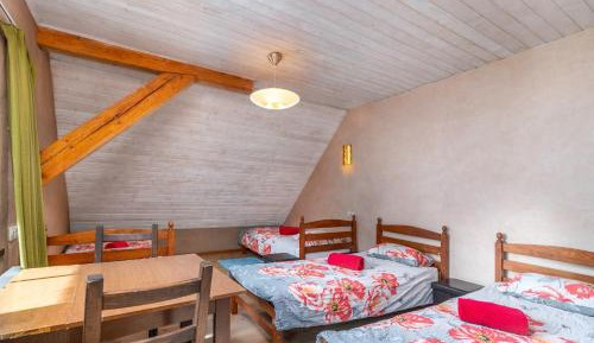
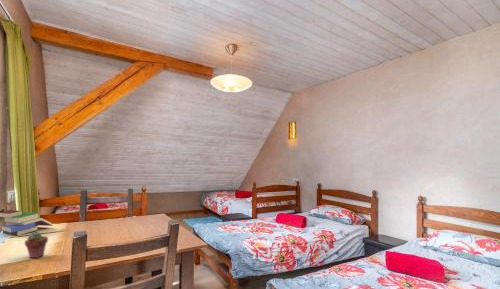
+ potted succulent [24,231,49,259]
+ book [0,209,53,237]
